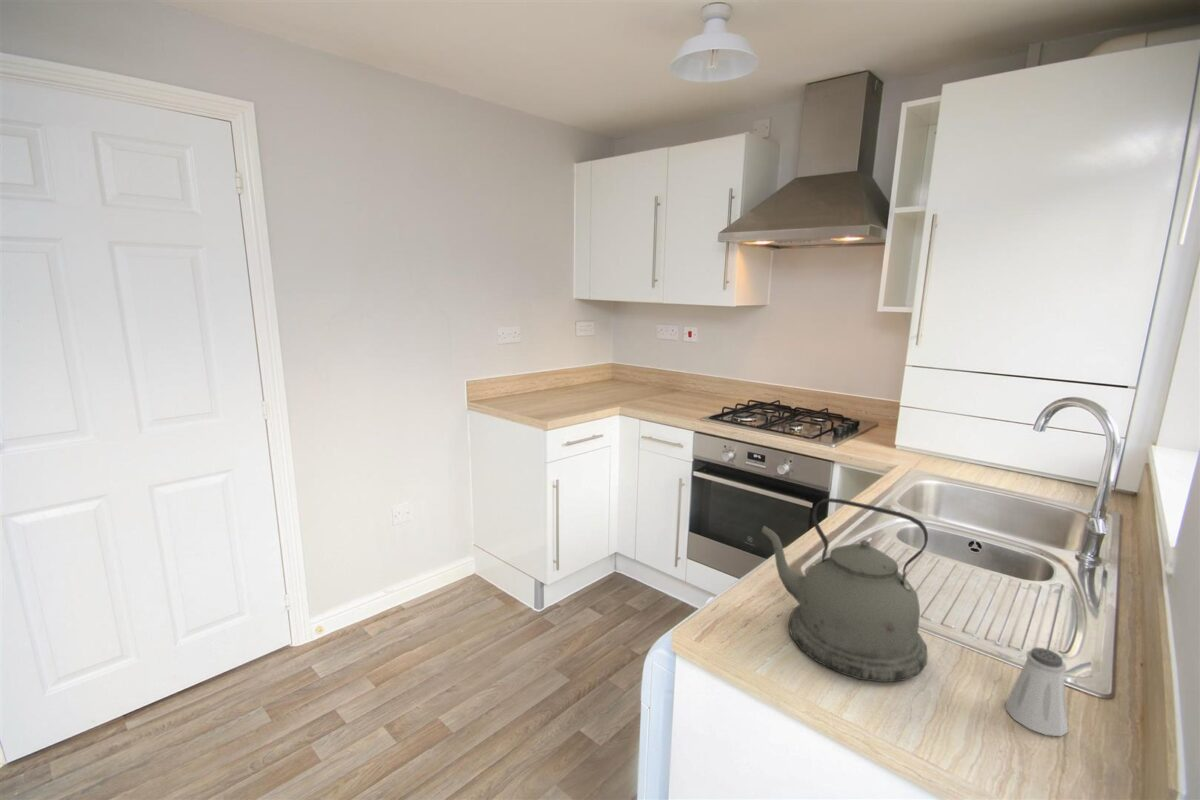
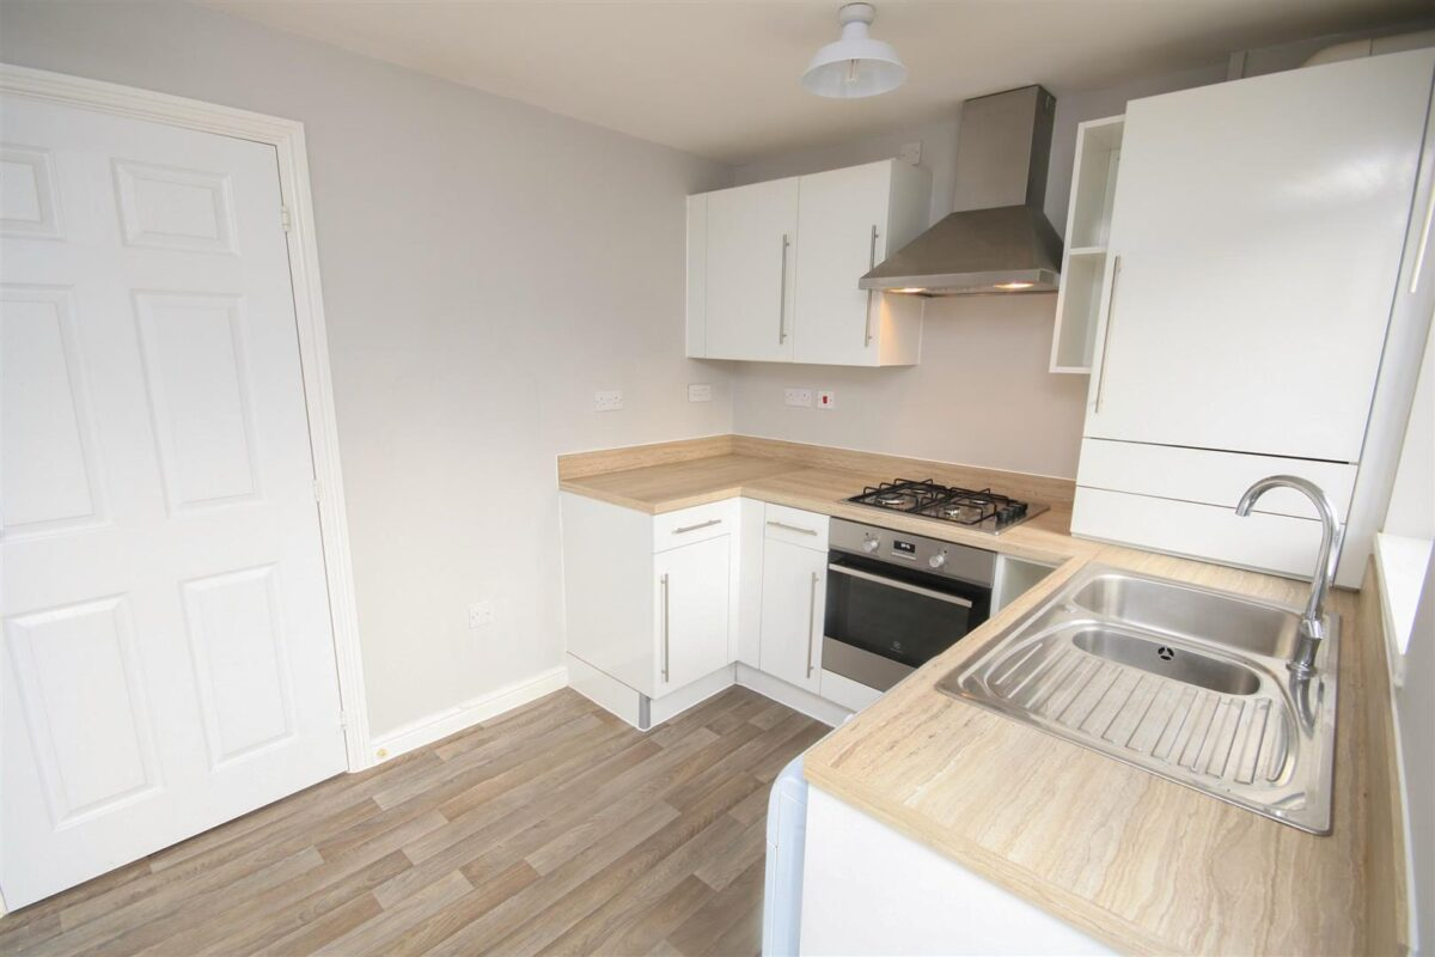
- saltshaker [1005,647,1069,737]
- kettle [760,497,929,683]
